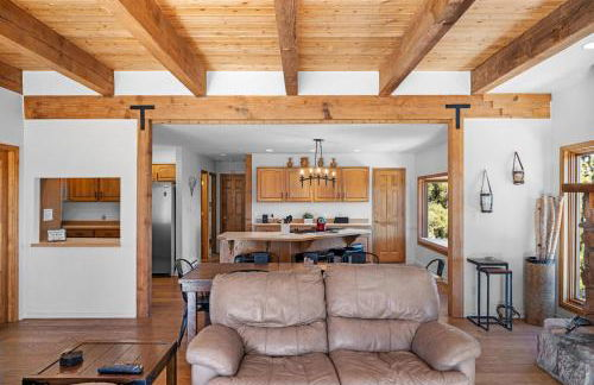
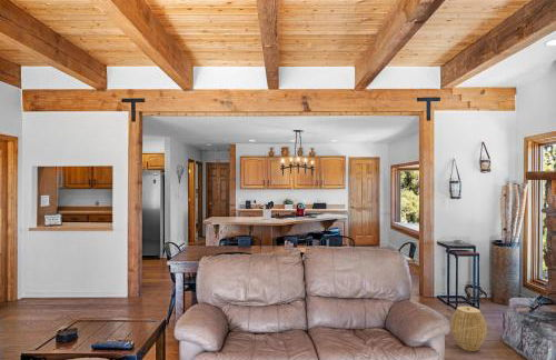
+ woven basket [450,306,488,352]
